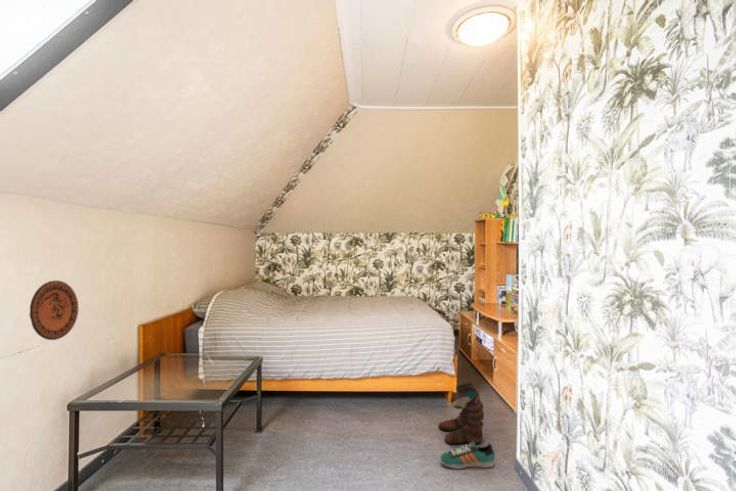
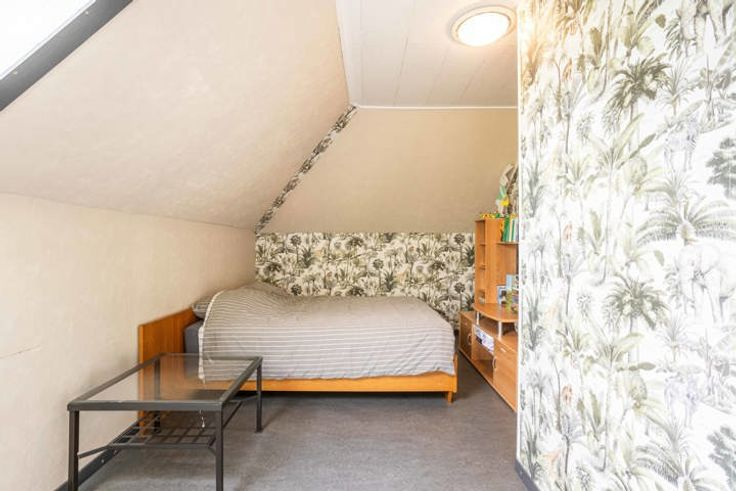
- boots [438,381,485,445]
- decorative plate [29,280,79,341]
- sneaker [439,442,496,470]
